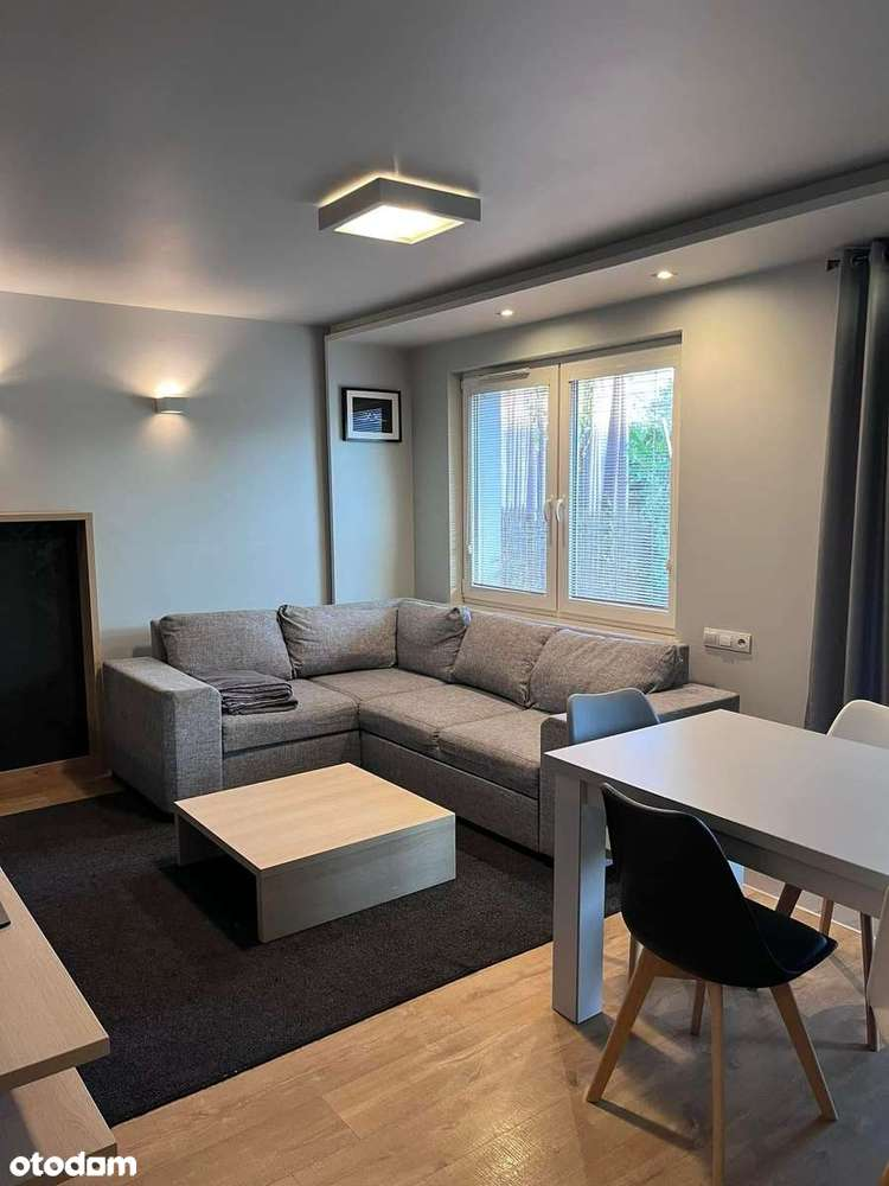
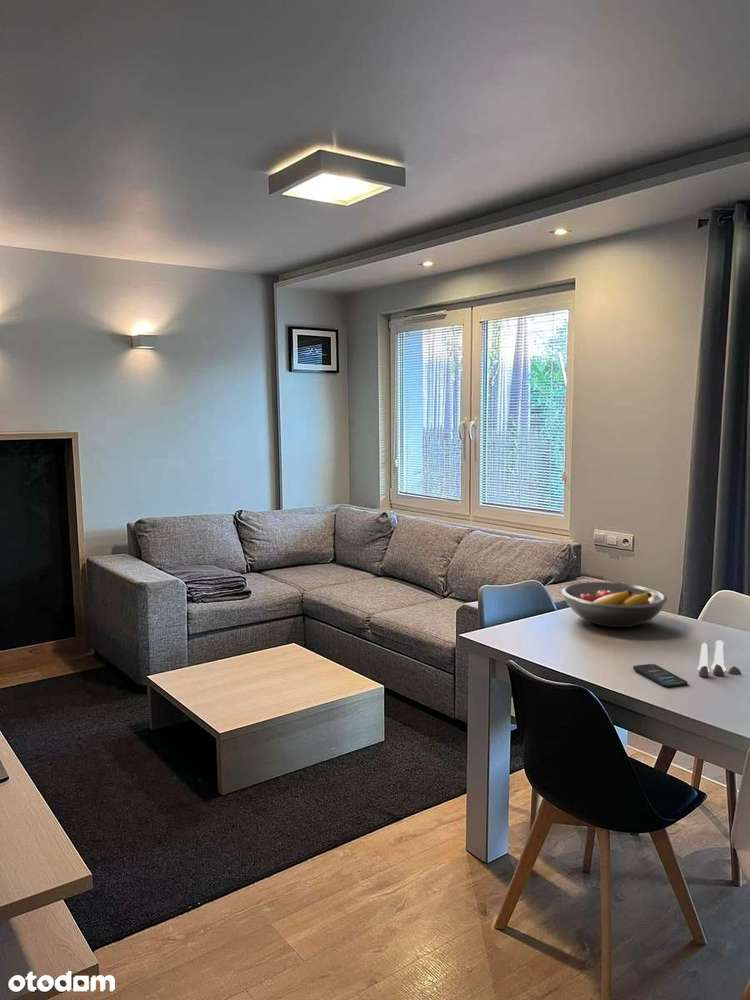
+ fruit bowl [560,581,669,628]
+ smartphone [632,663,689,688]
+ salt and pepper shaker set [696,639,742,678]
